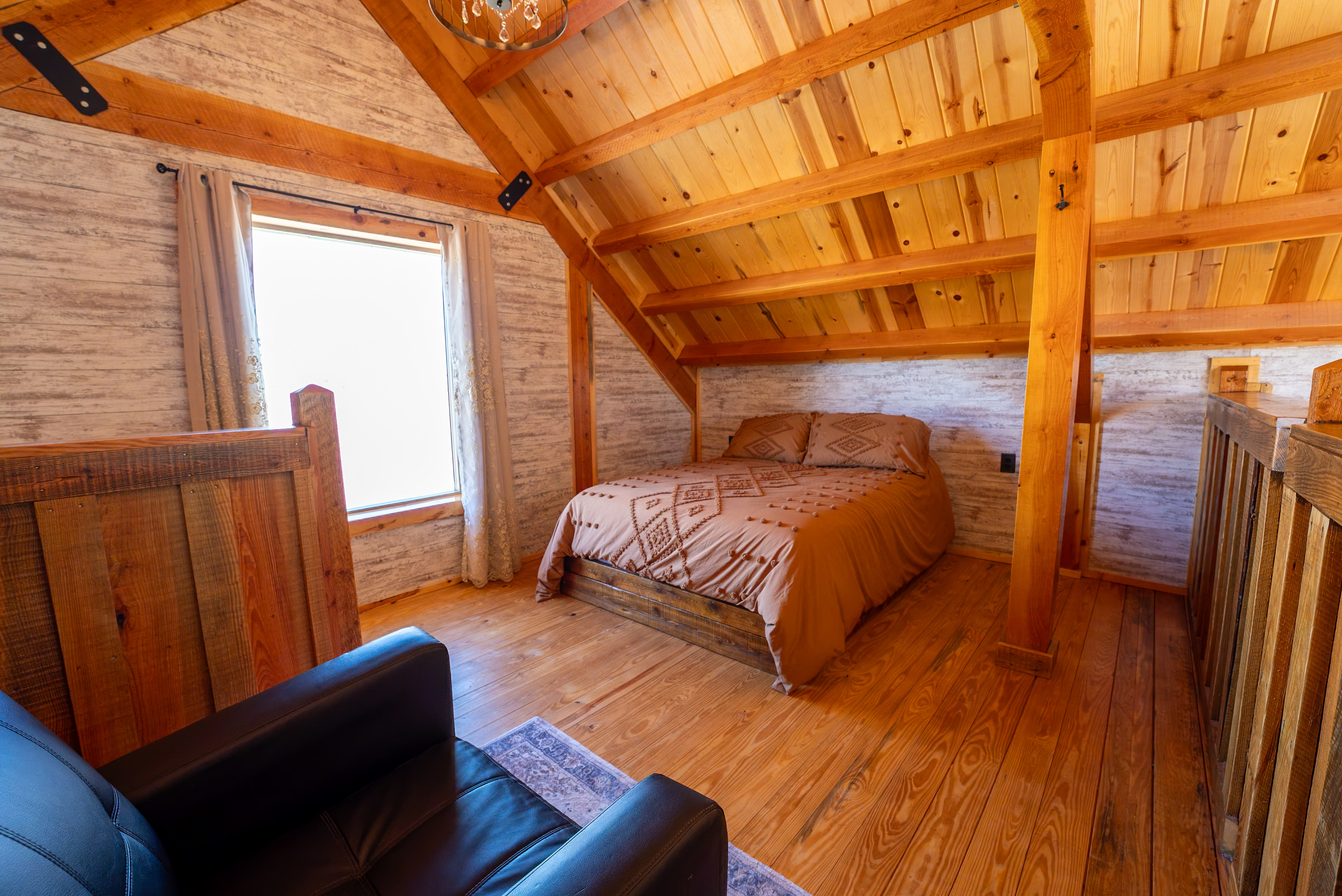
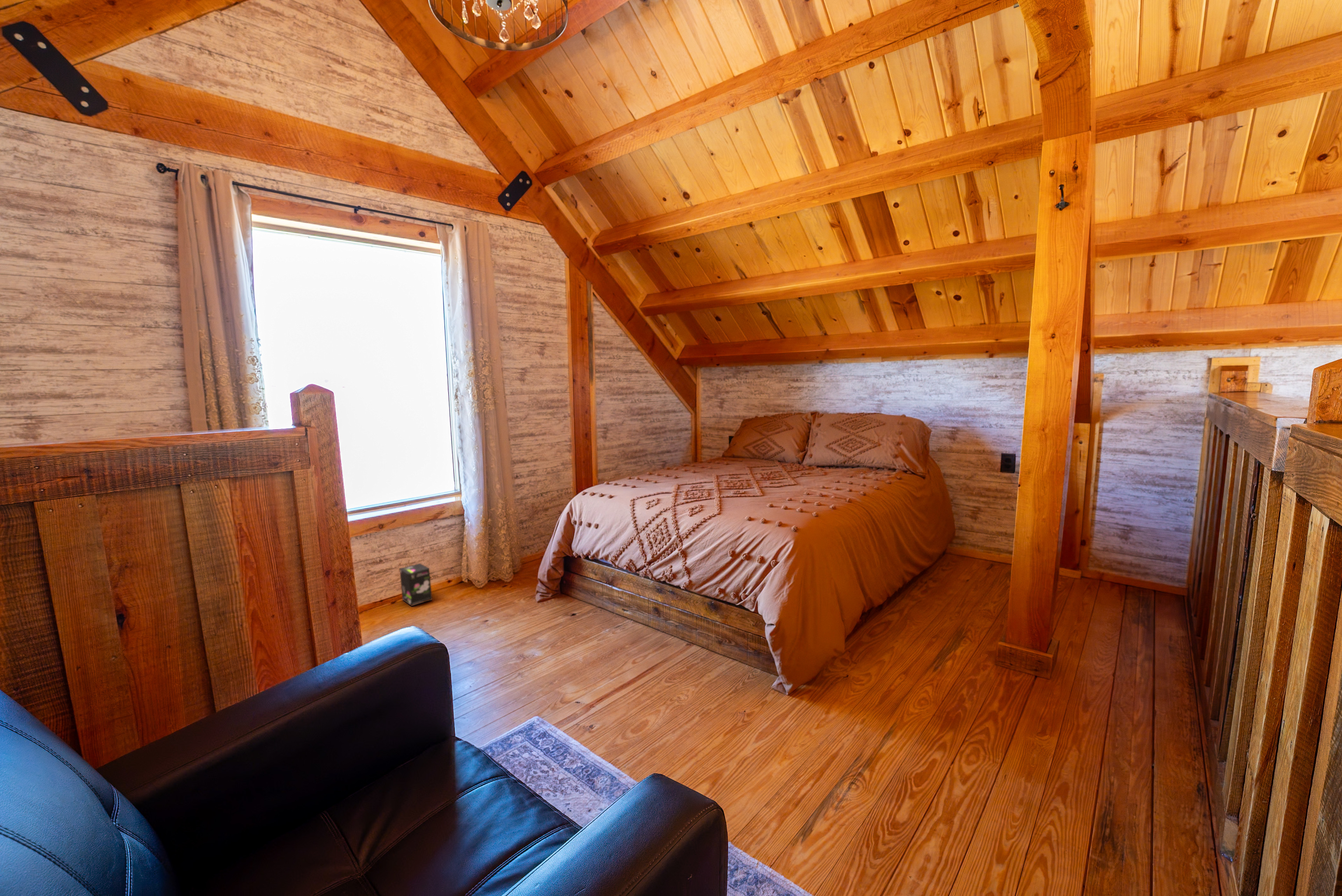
+ box [399,563,433,606]
